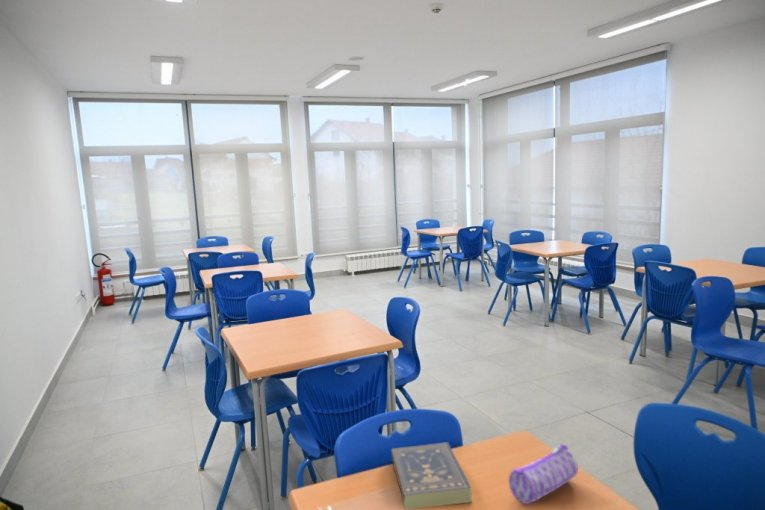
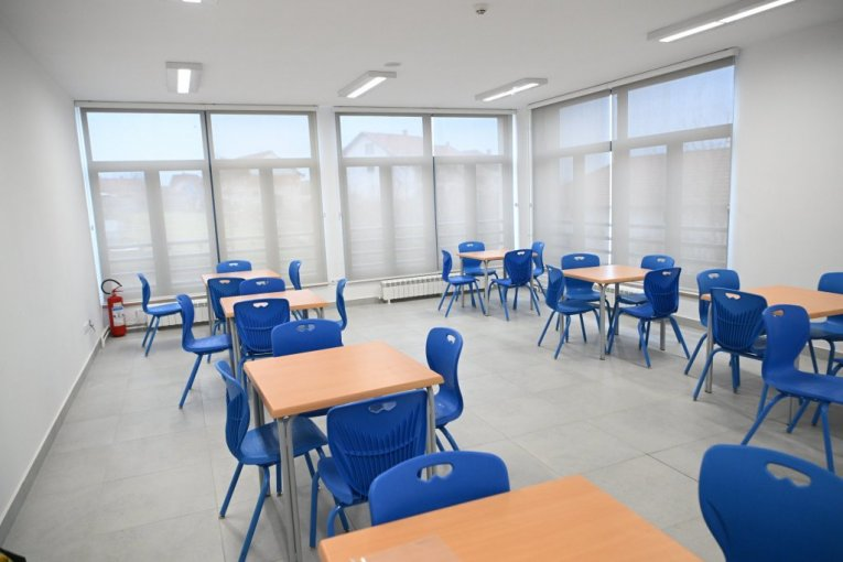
- pencil case [508,443,579,505]
- book [390,441,473,510]
